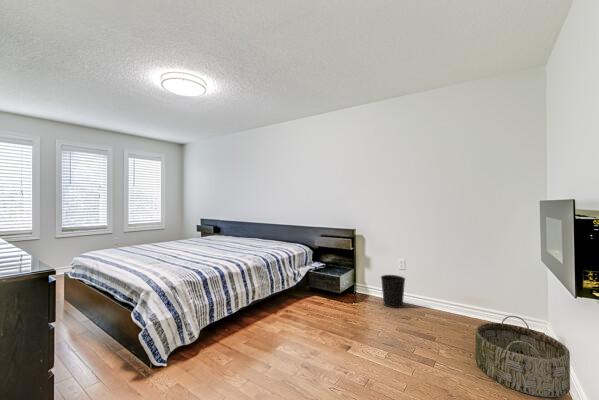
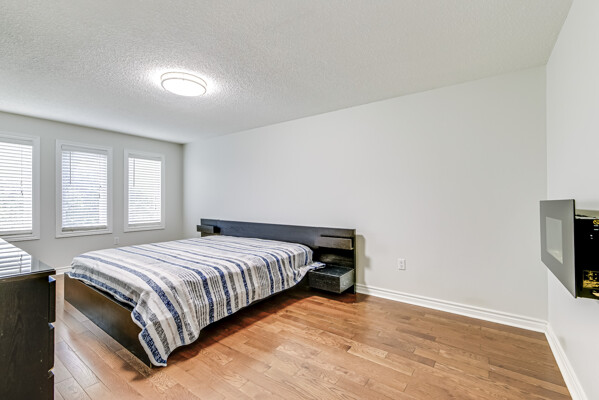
- basket [474,315,571,398]
- wastebasket [380,274,406,309]
